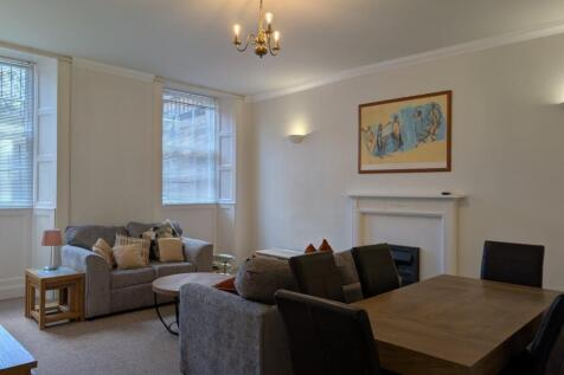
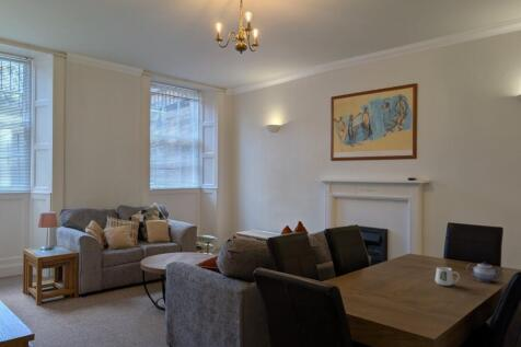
+ mug [435,266,461,287]
+ teapot [465,261,503,284]
